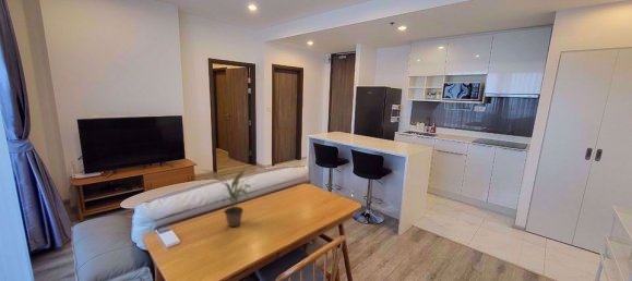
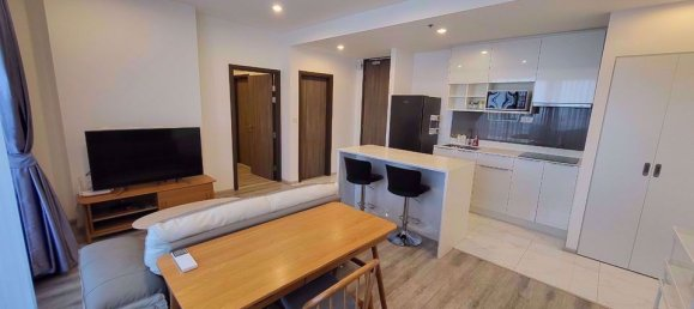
- potted plant [201,168,254,228]
